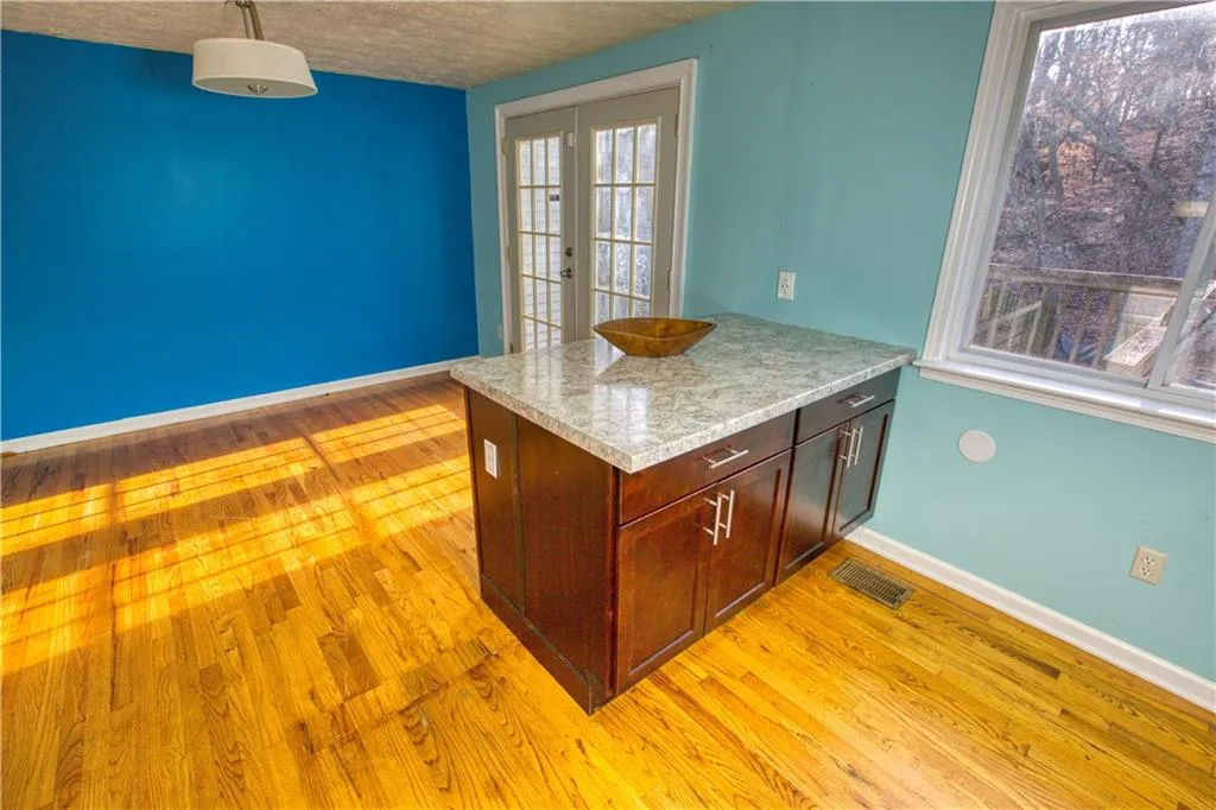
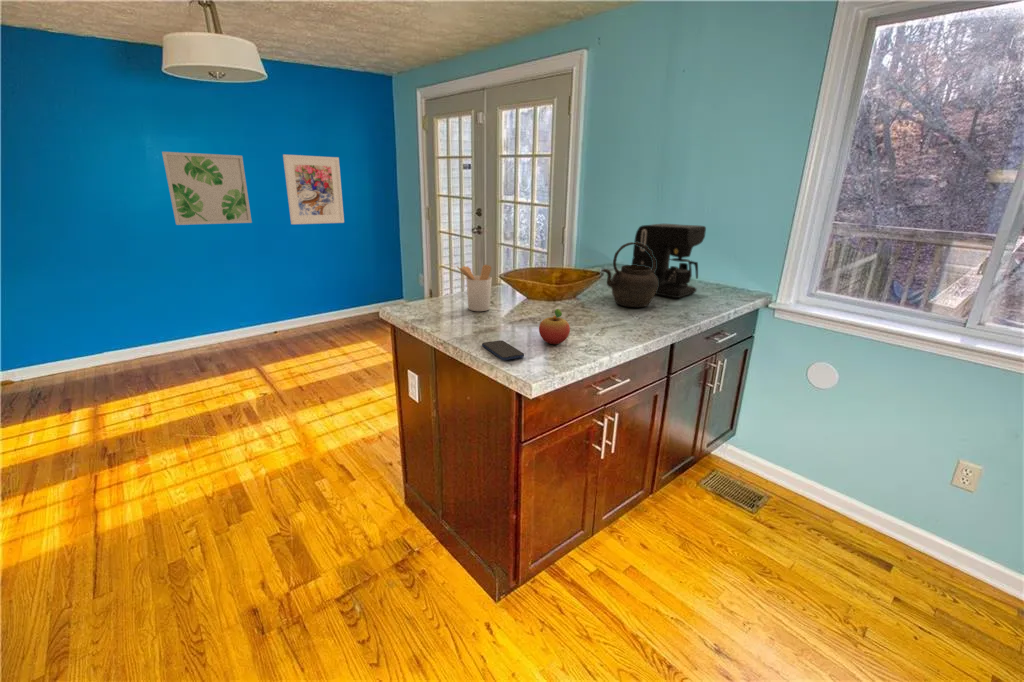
+ smartphone [481,339,525,361]
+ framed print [282,154,345,225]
+ kettle [600,241,658,308]
+ fruit [538,308,571,345]
+ utensil holder [455,264,493,312]
+ wall art [161,151,253,226]
+ coffee maker [630,223,707,299]
